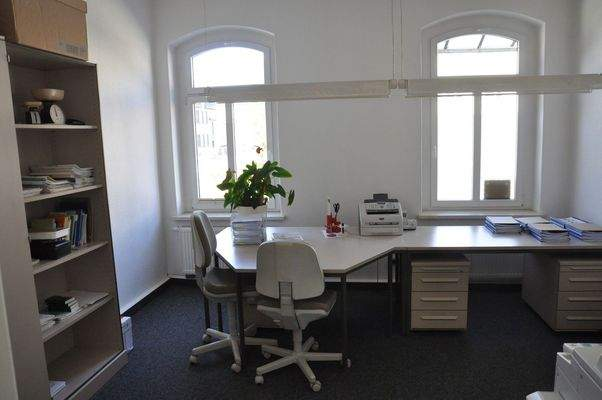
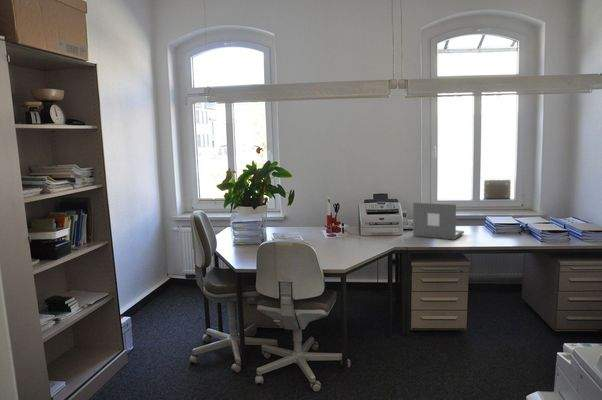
+ laptop [412,201,465,241]
